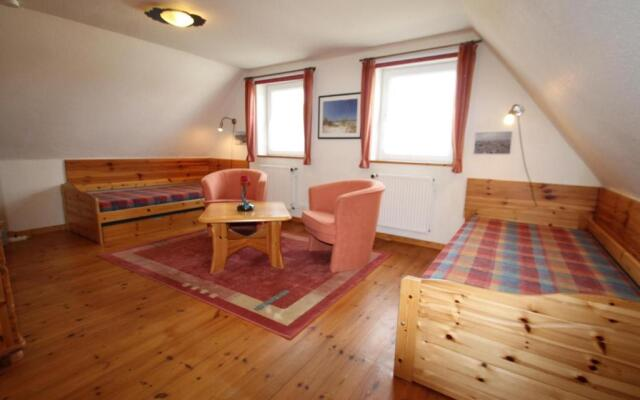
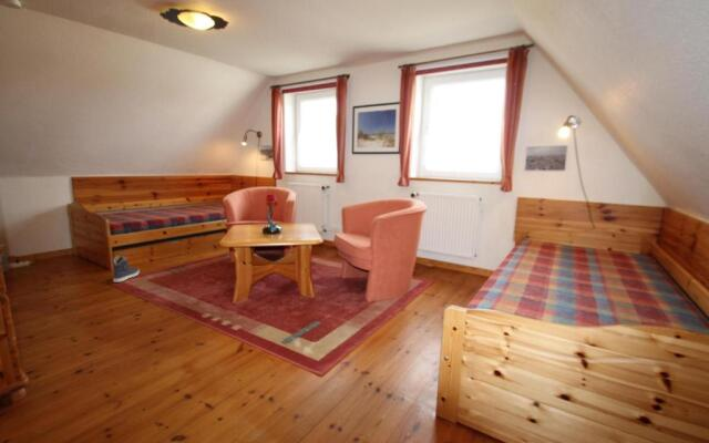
+ sneaker [112,255,141,284]
